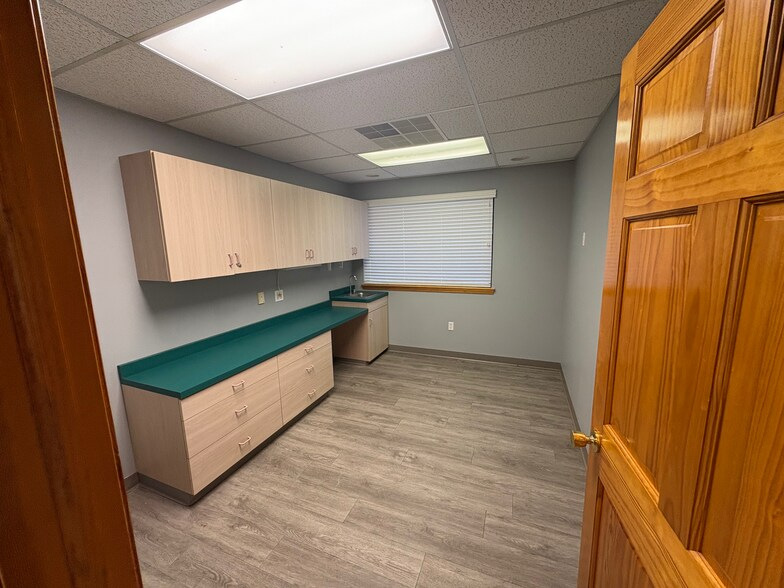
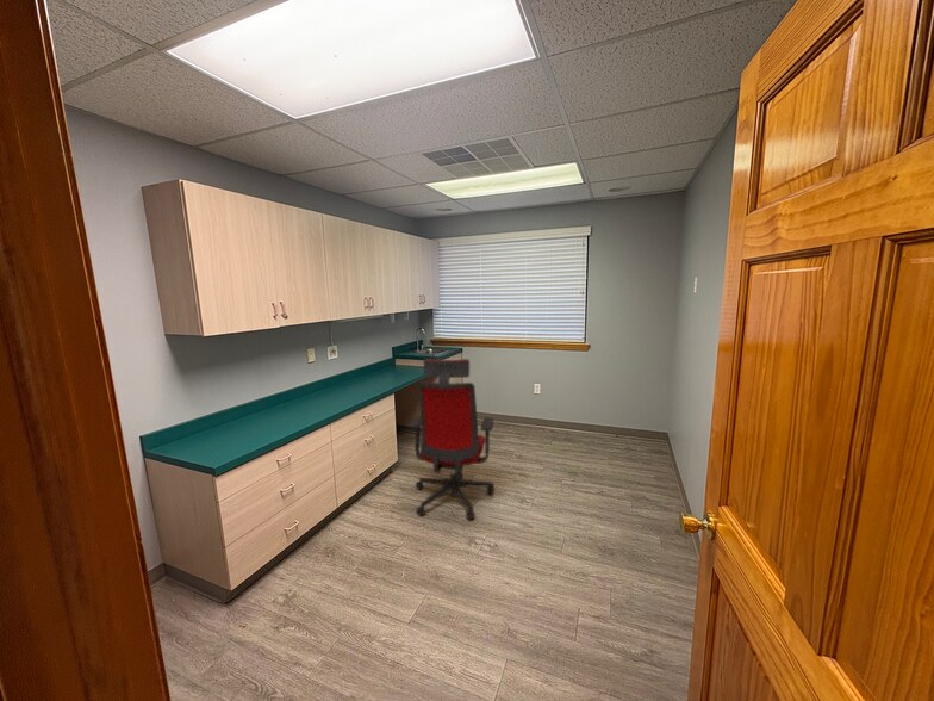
+ office chair [407,358,496,521]
